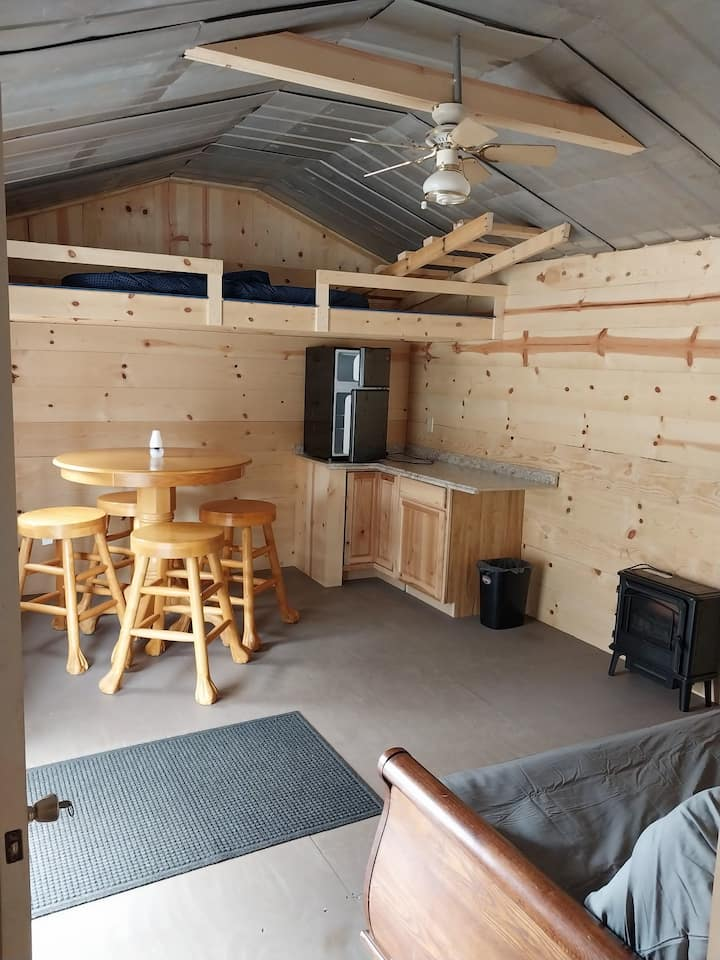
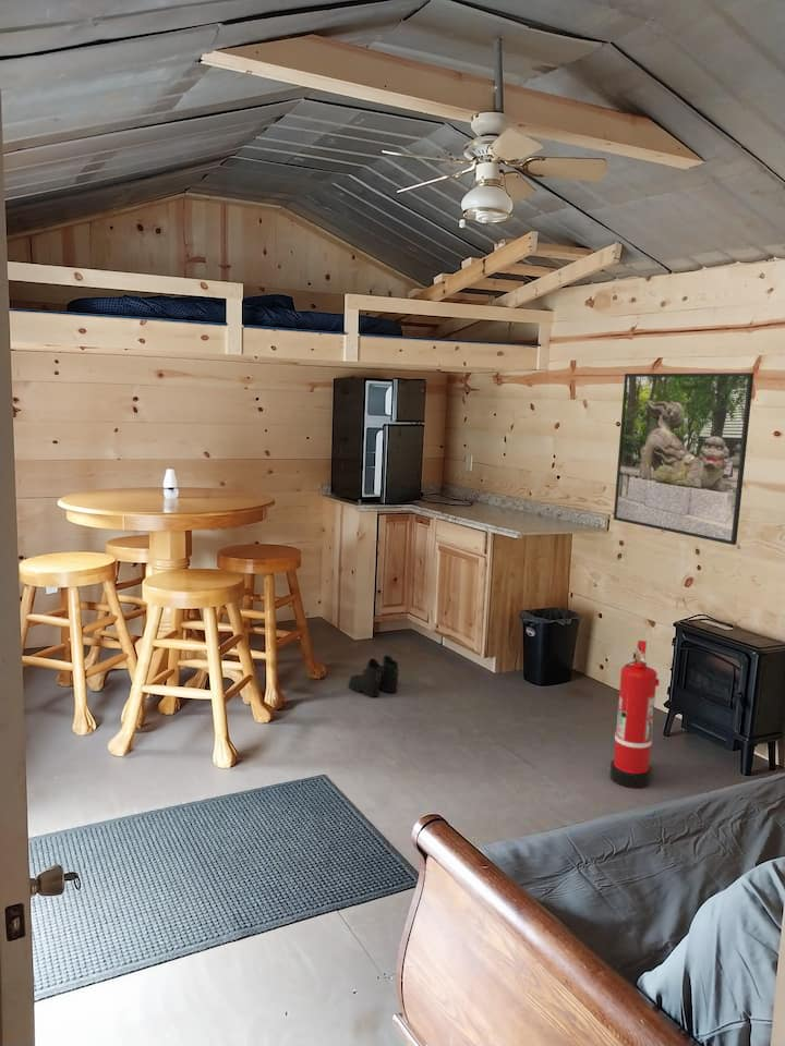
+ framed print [613,372,754,546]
+ boots [348,655,400,697]
+ fire extinguisher [608,640,661,789]
